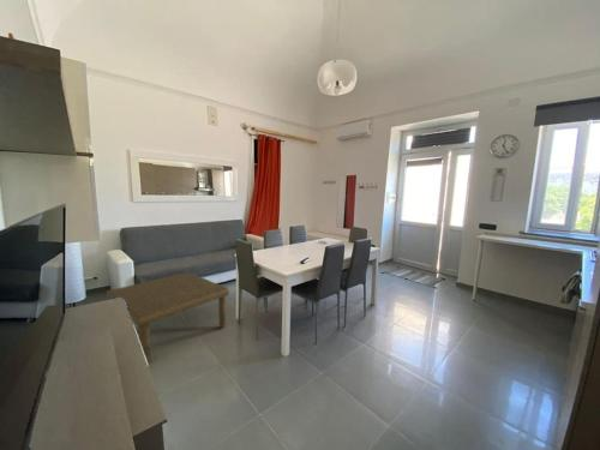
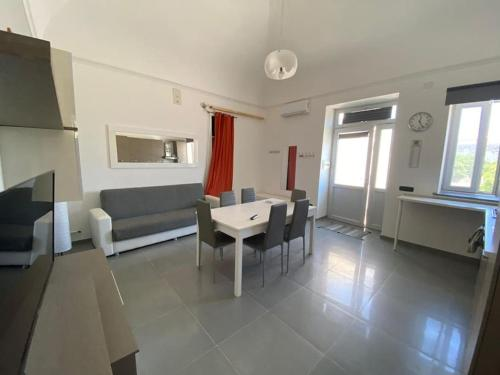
- coffee table [106,271,230,364]
